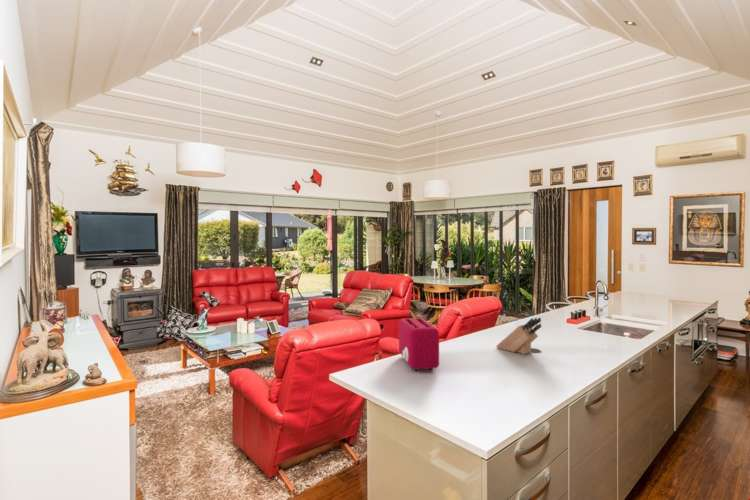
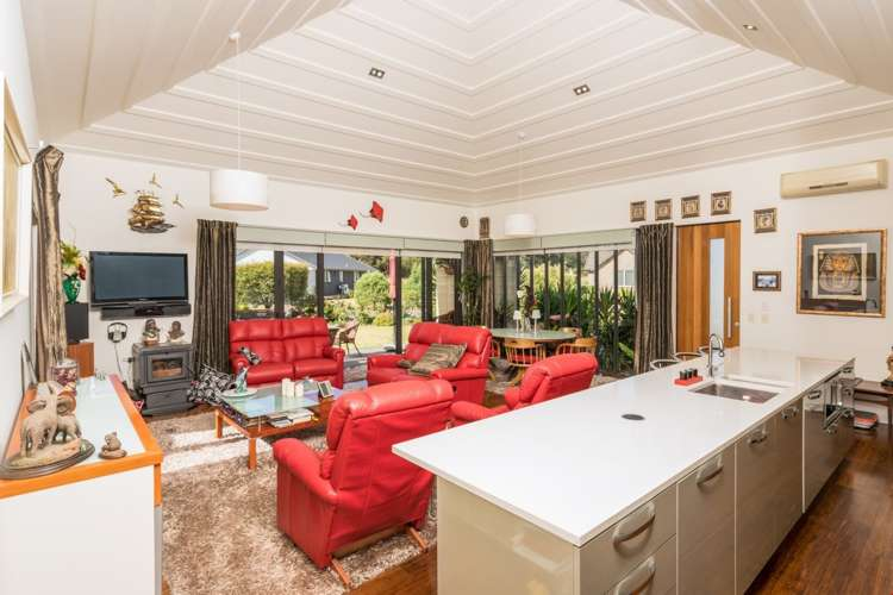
- toaster [398,317,440,372]
- knife block [495,317,542,355]
